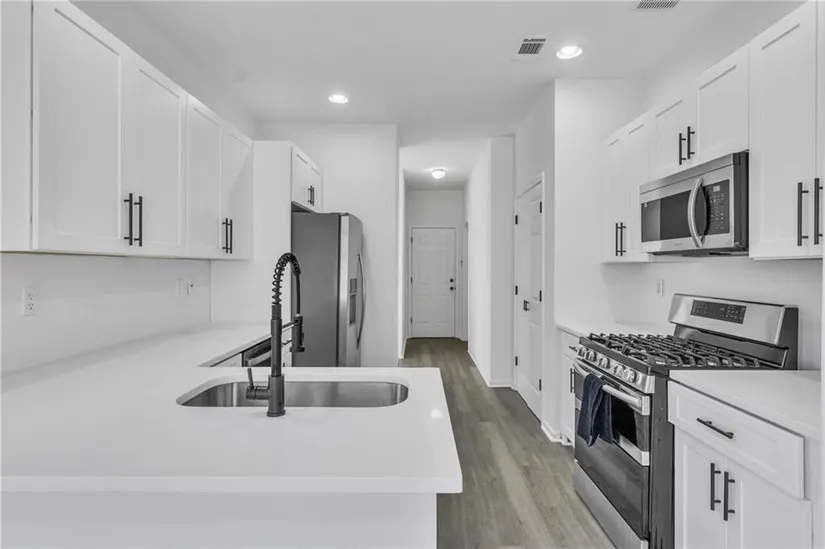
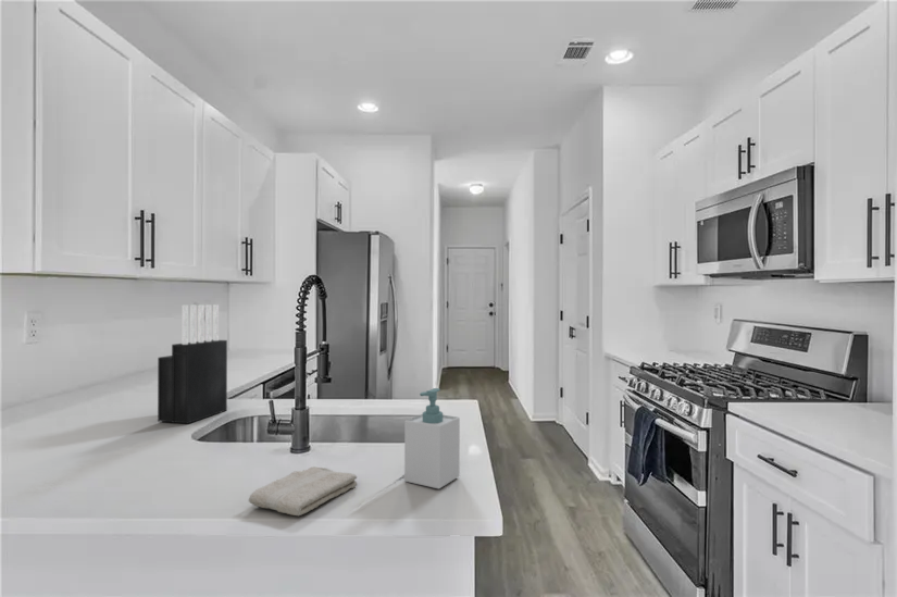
+ soap bottle [403,387,461,490]
+ knife block [157,303,228,424]
+ washcloth [248,465,358,517]
